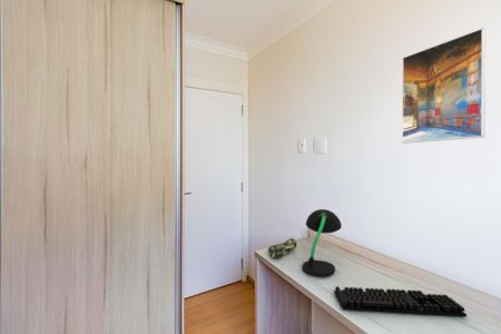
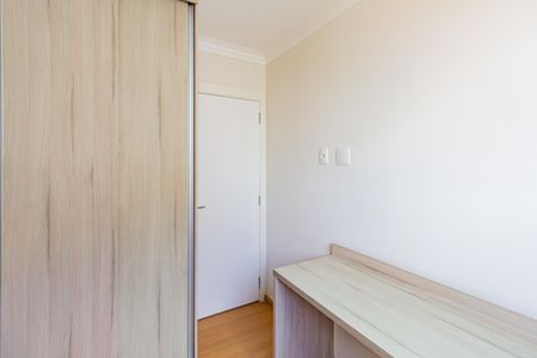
- pencil case [267,237,297,259]
- desk lamp [302,208,343,277]
- keyboard [333,285,468,318]
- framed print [401,27,487,145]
